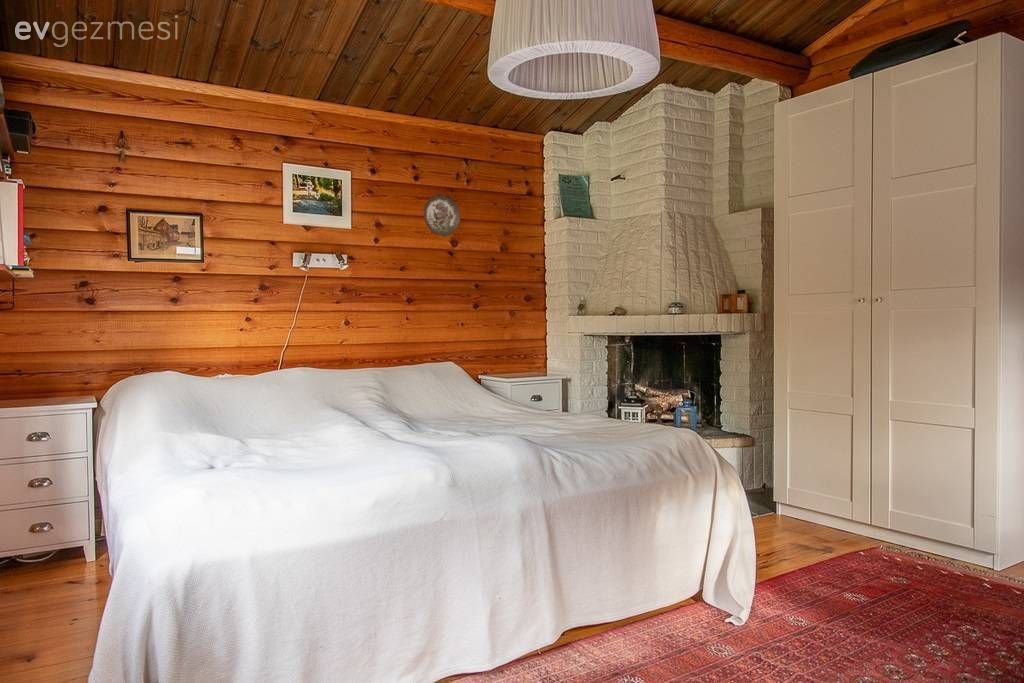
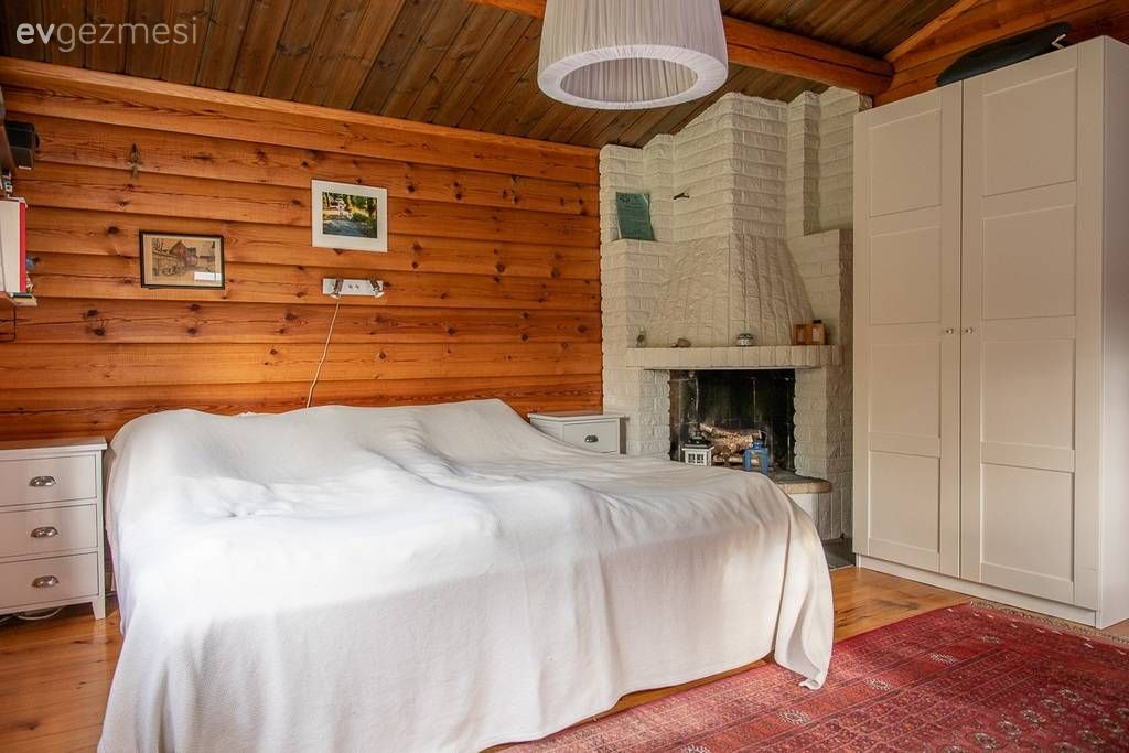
- decorative plate [423,193,461,237]
